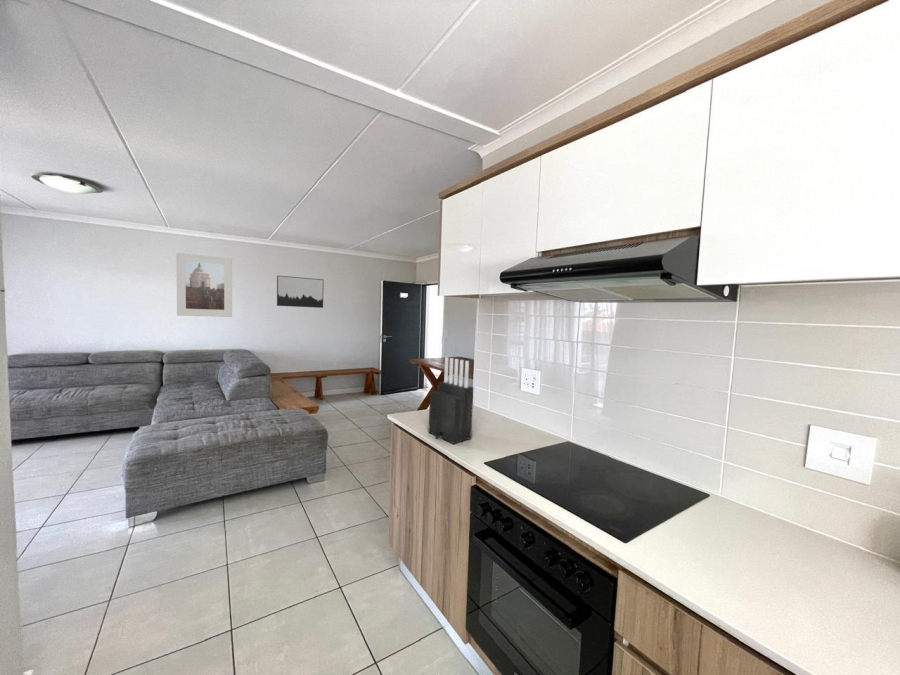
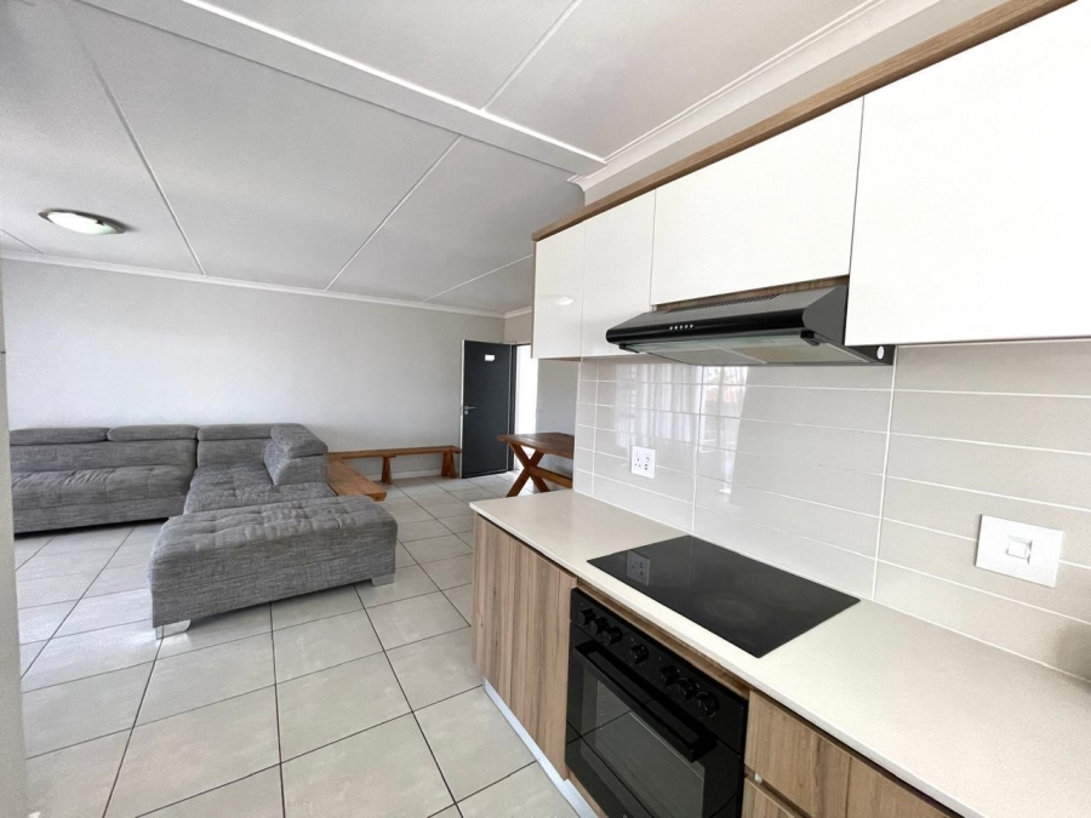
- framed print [175,252,233,318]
- wall art [276,275,325,309]
- knife block [427,356,474,445]
